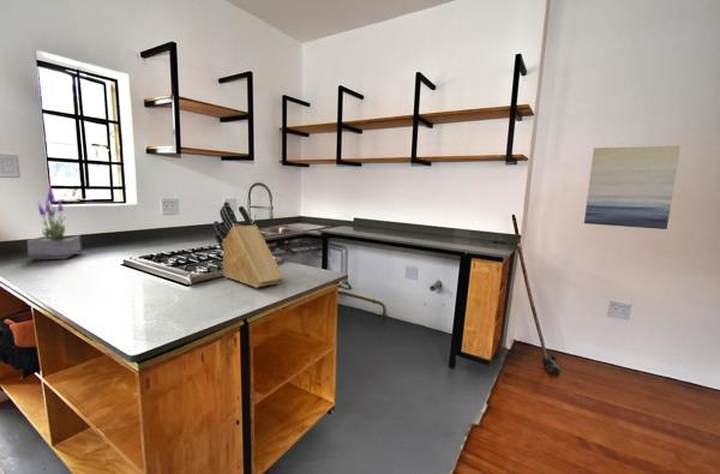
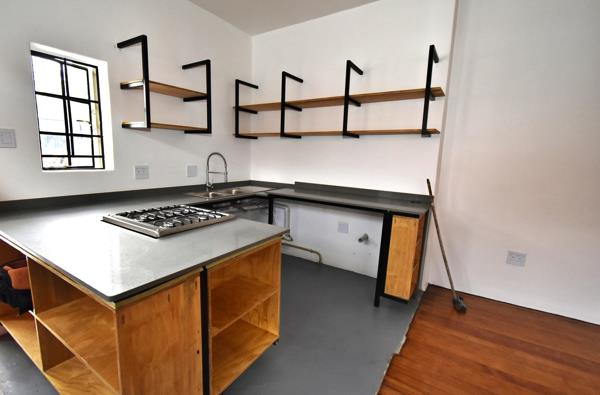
- knife block [212,200,284,289]
- potted plant [26,182,83,260]
- wall art [583,145,682,230]
